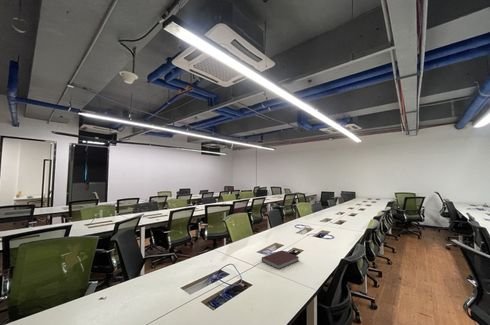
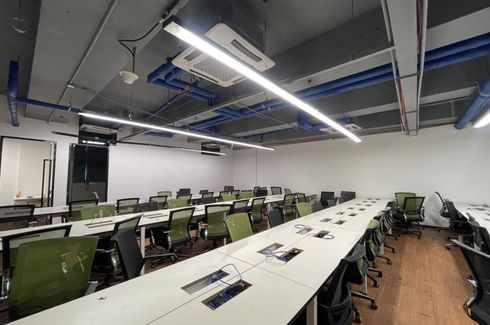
- notebook [261,250,300,270]
